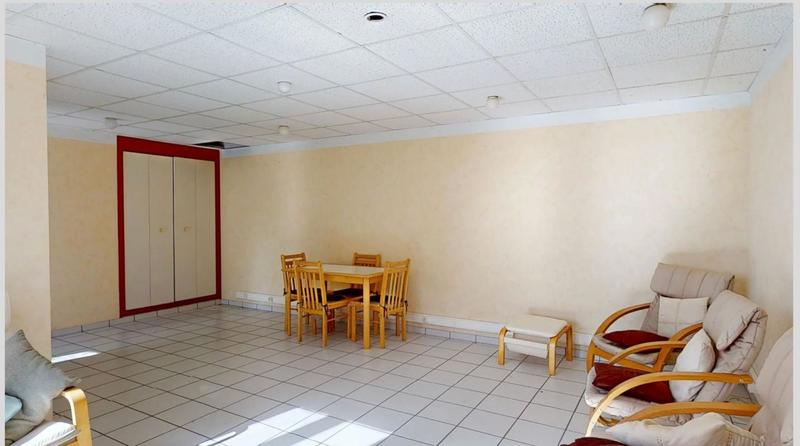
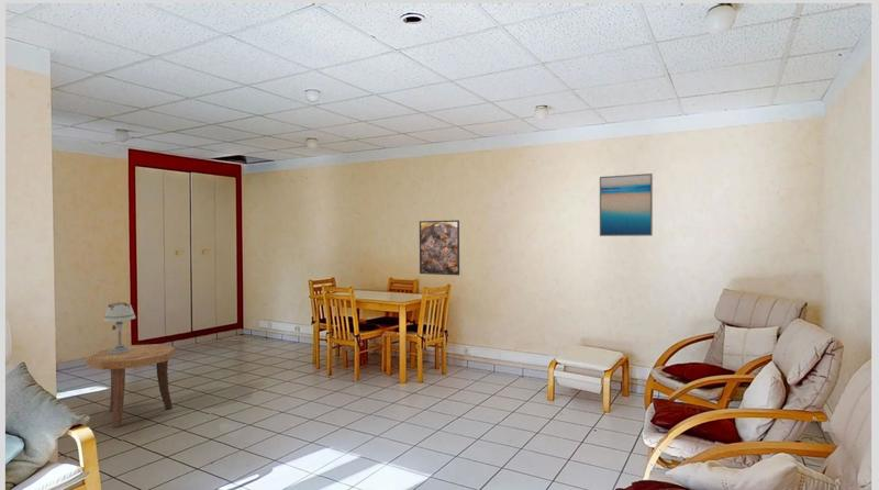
+ side table [86,343,176,428]
+ table lamp [102,300,136,354]
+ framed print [419,219,460,276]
+ wall art [599,172,654,237]
